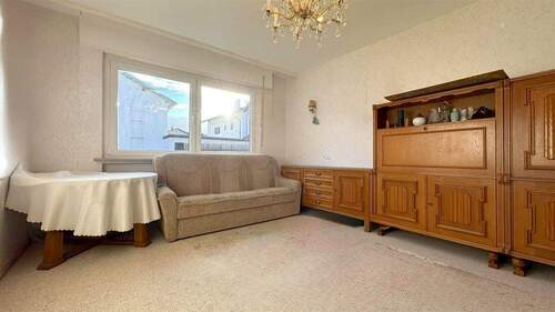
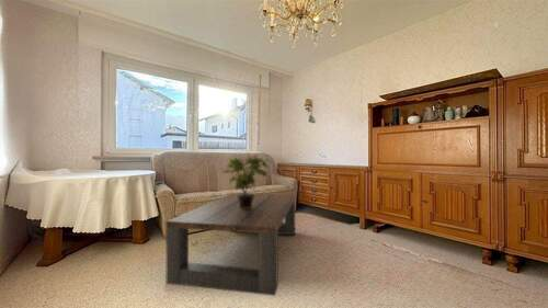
+ potted plant [221,151,270,208]
+ coffee table [165,192,297,297]
